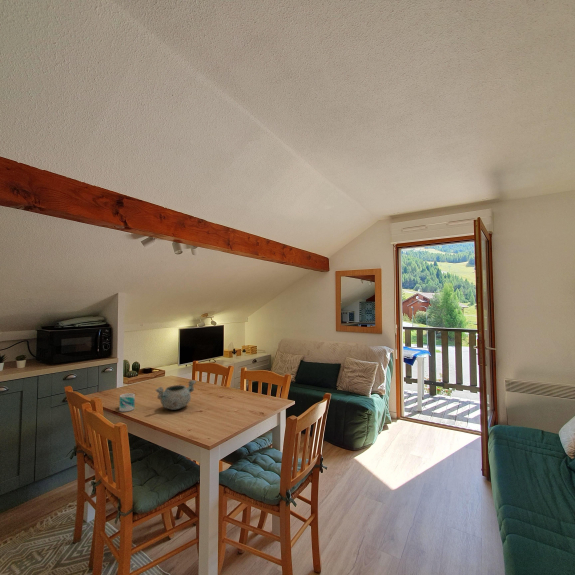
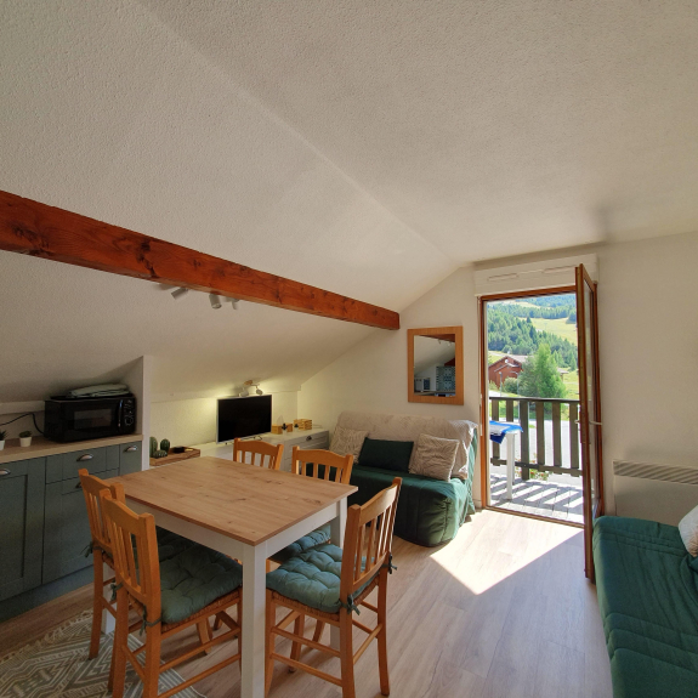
- decorative bowl [155,379,197,411]
- mug [118,392,136,413]
